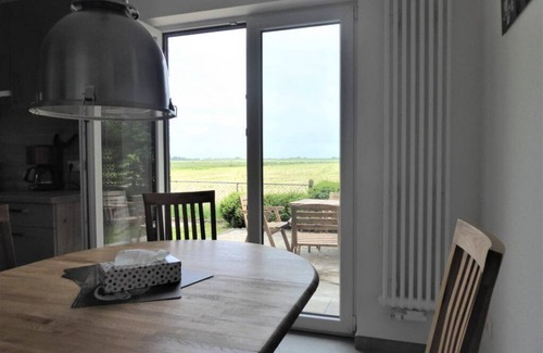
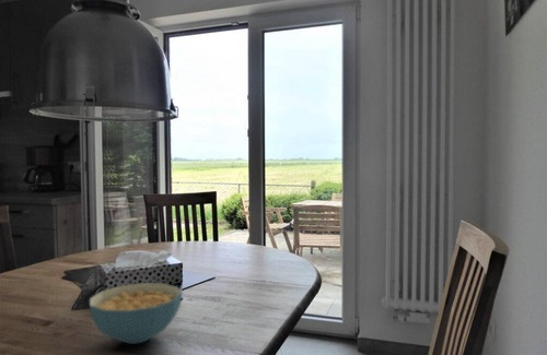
+ cereal bowl [89,282,183,345]
